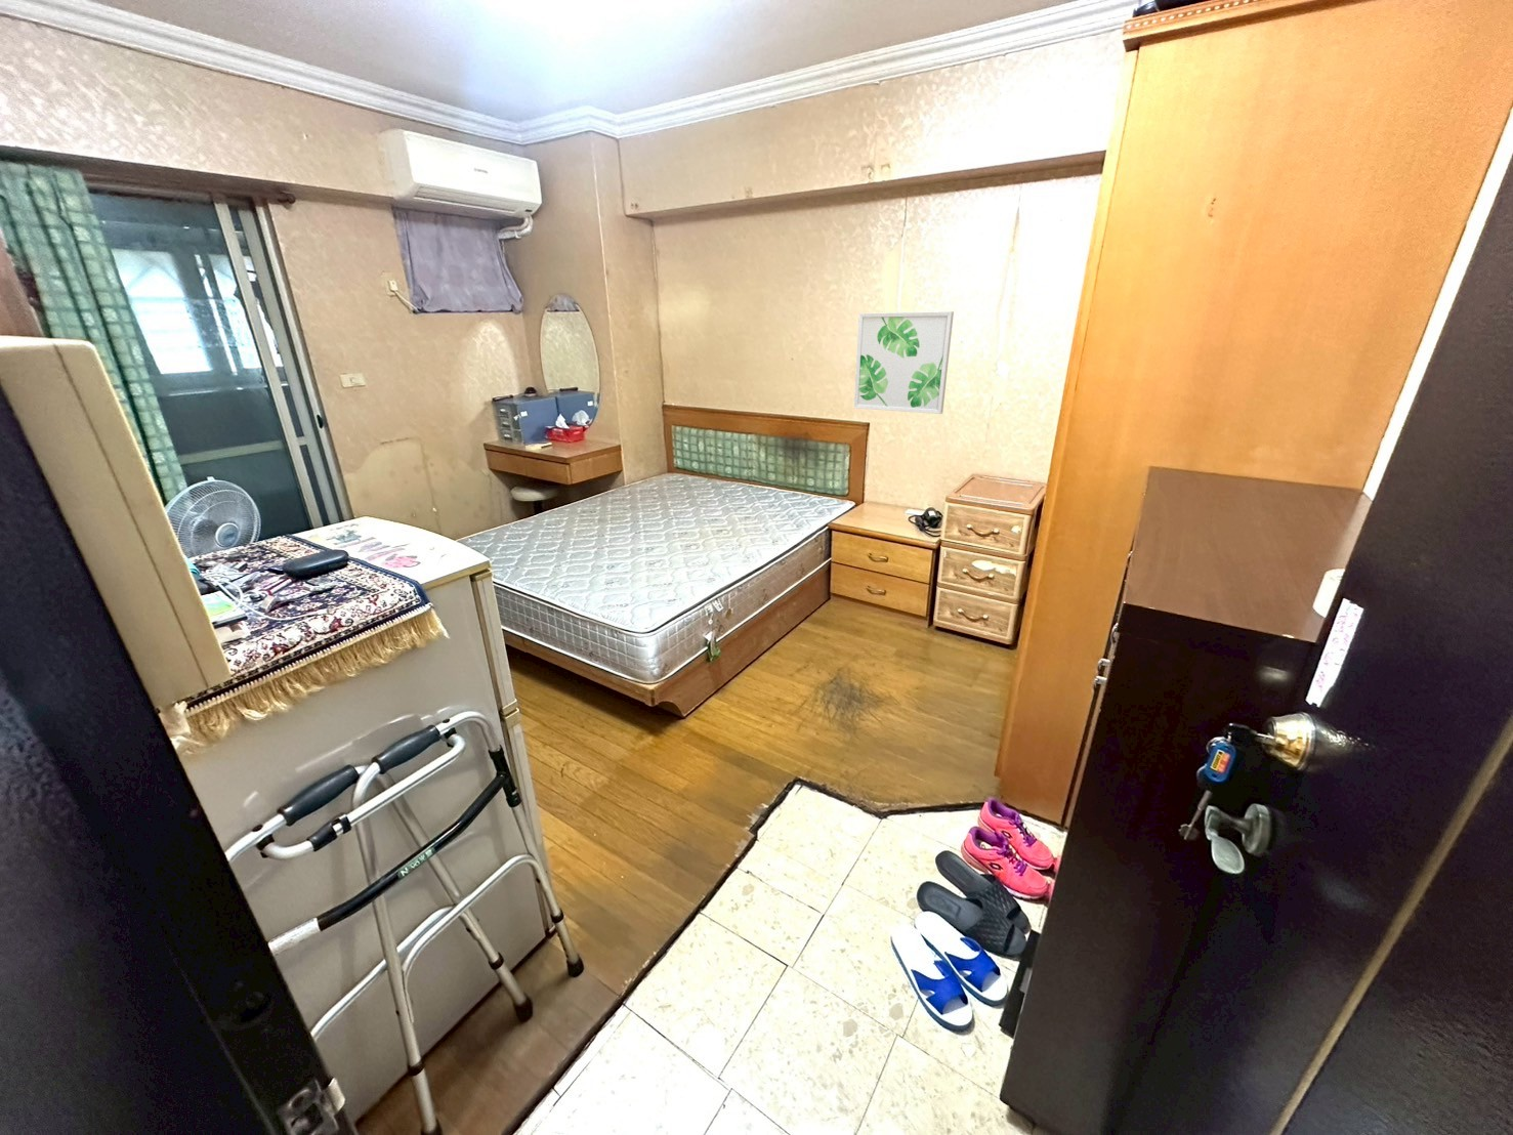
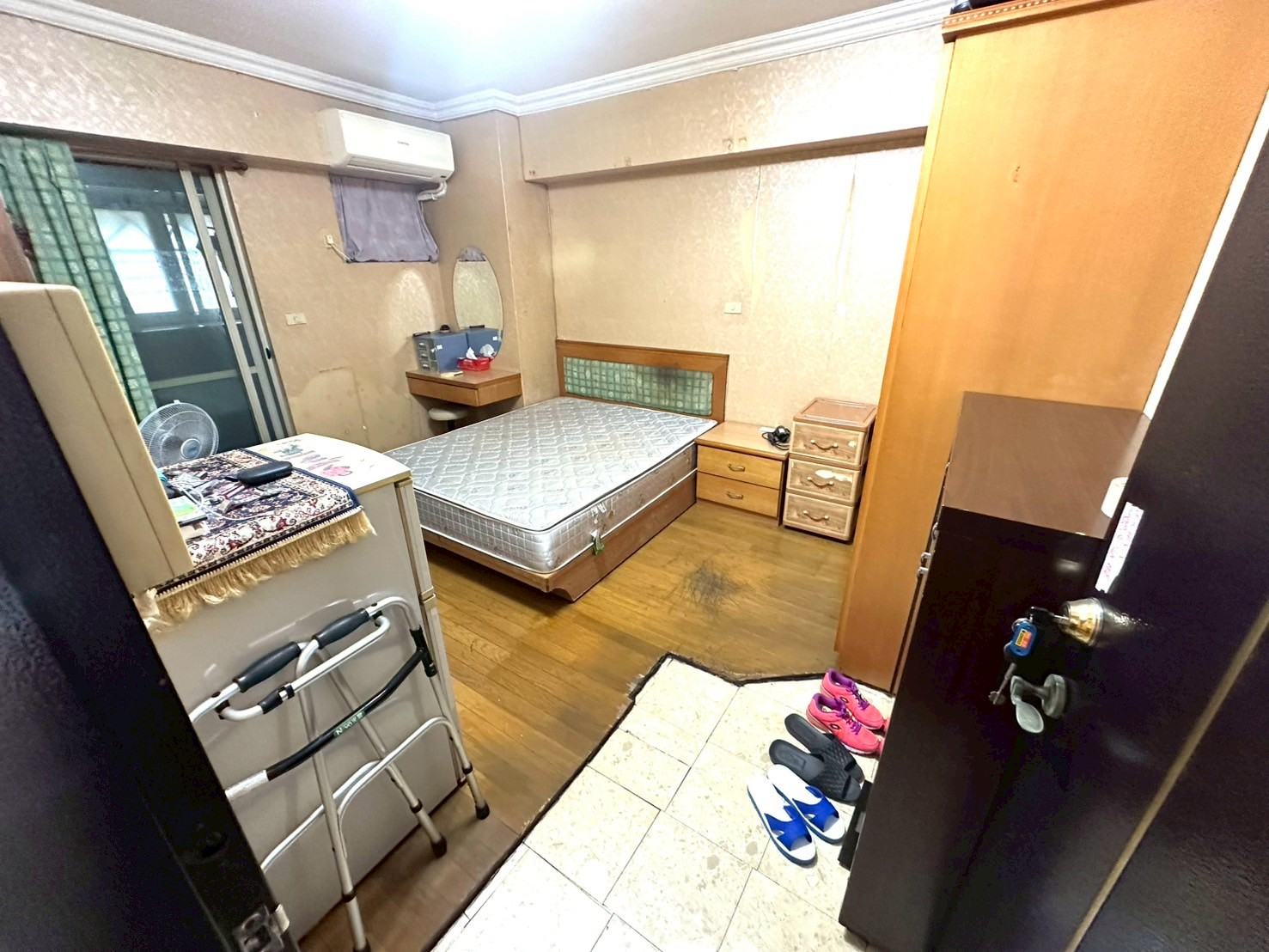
- wall art [854,310,955,415]
